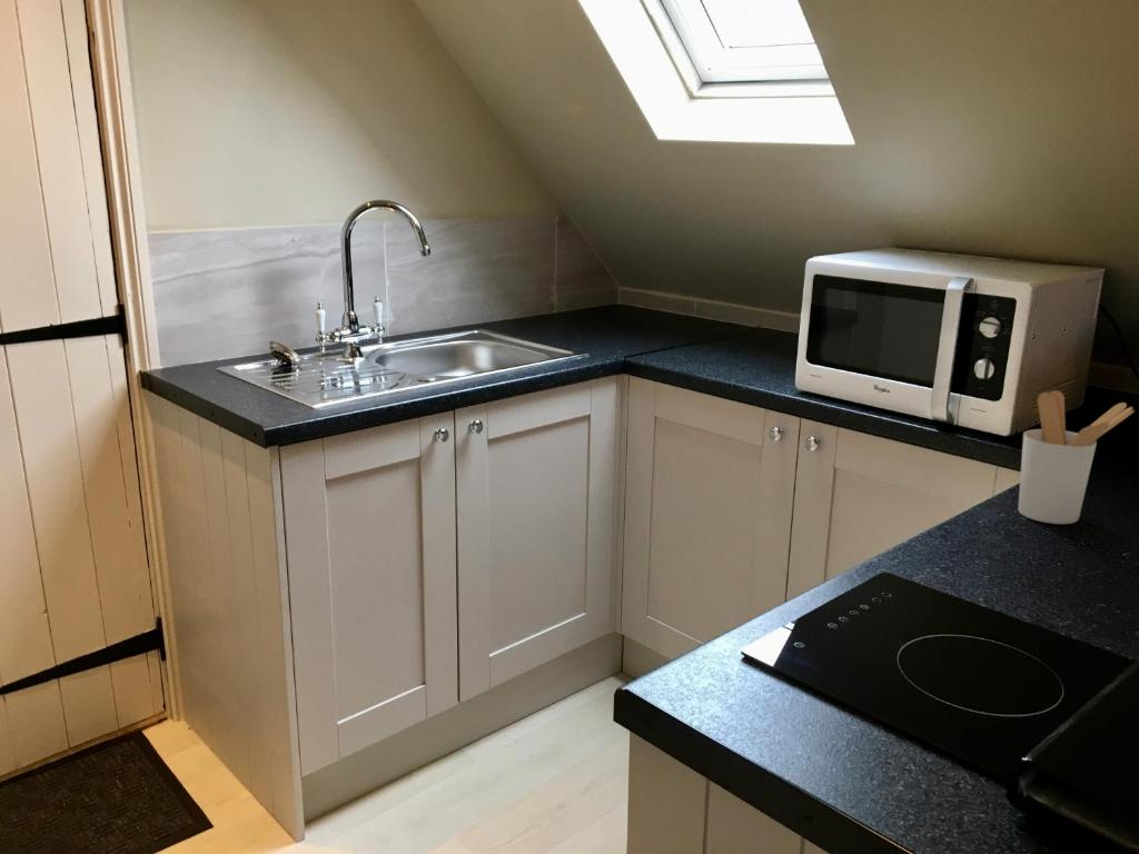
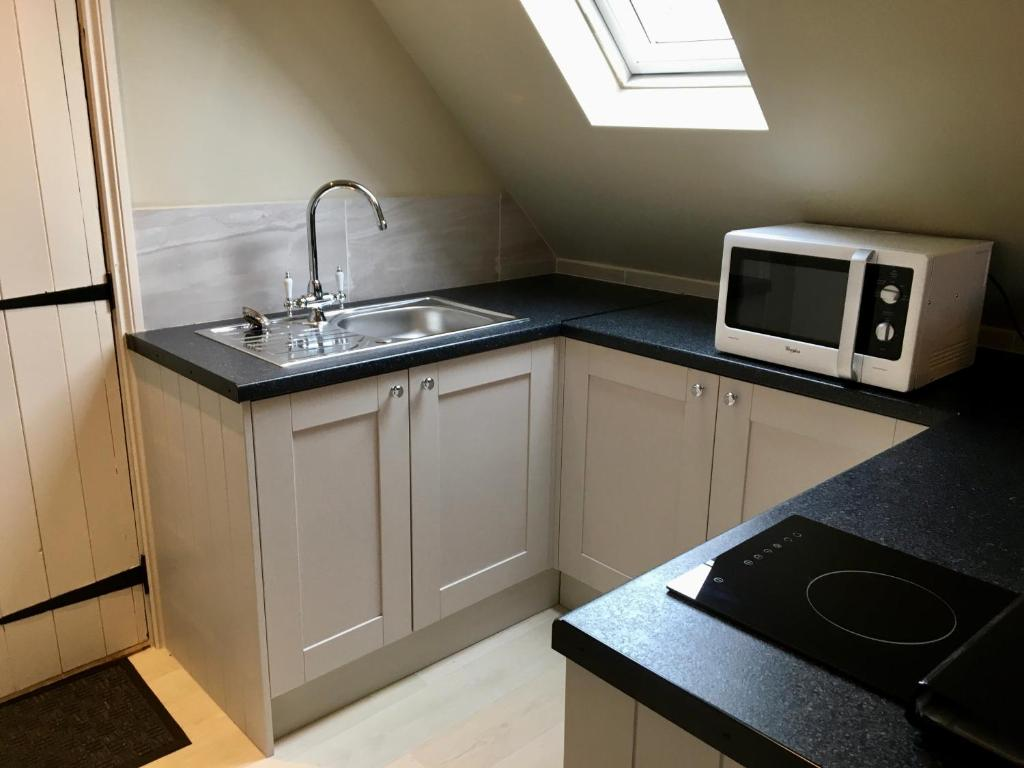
- utensil holder [1017,389,1136,525]
